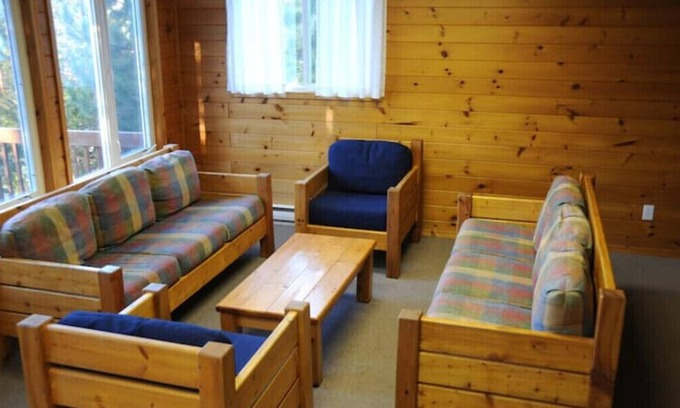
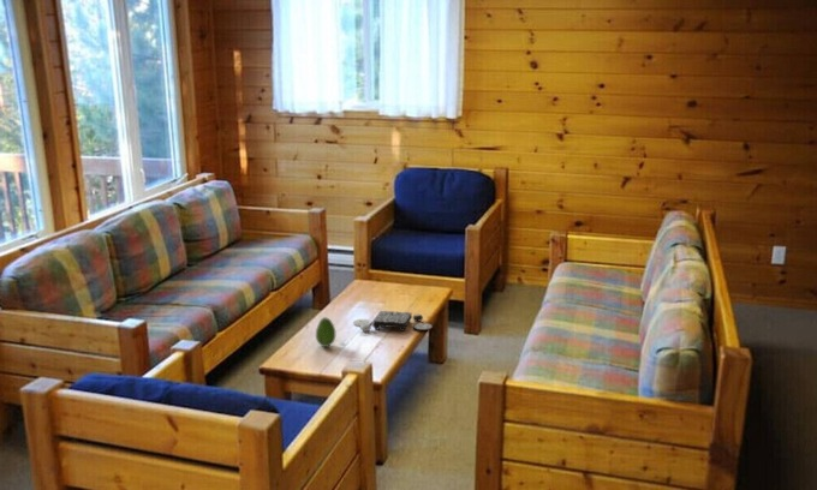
+ fruit [315,316,336,348]
+ board game [352,310,434,333]
